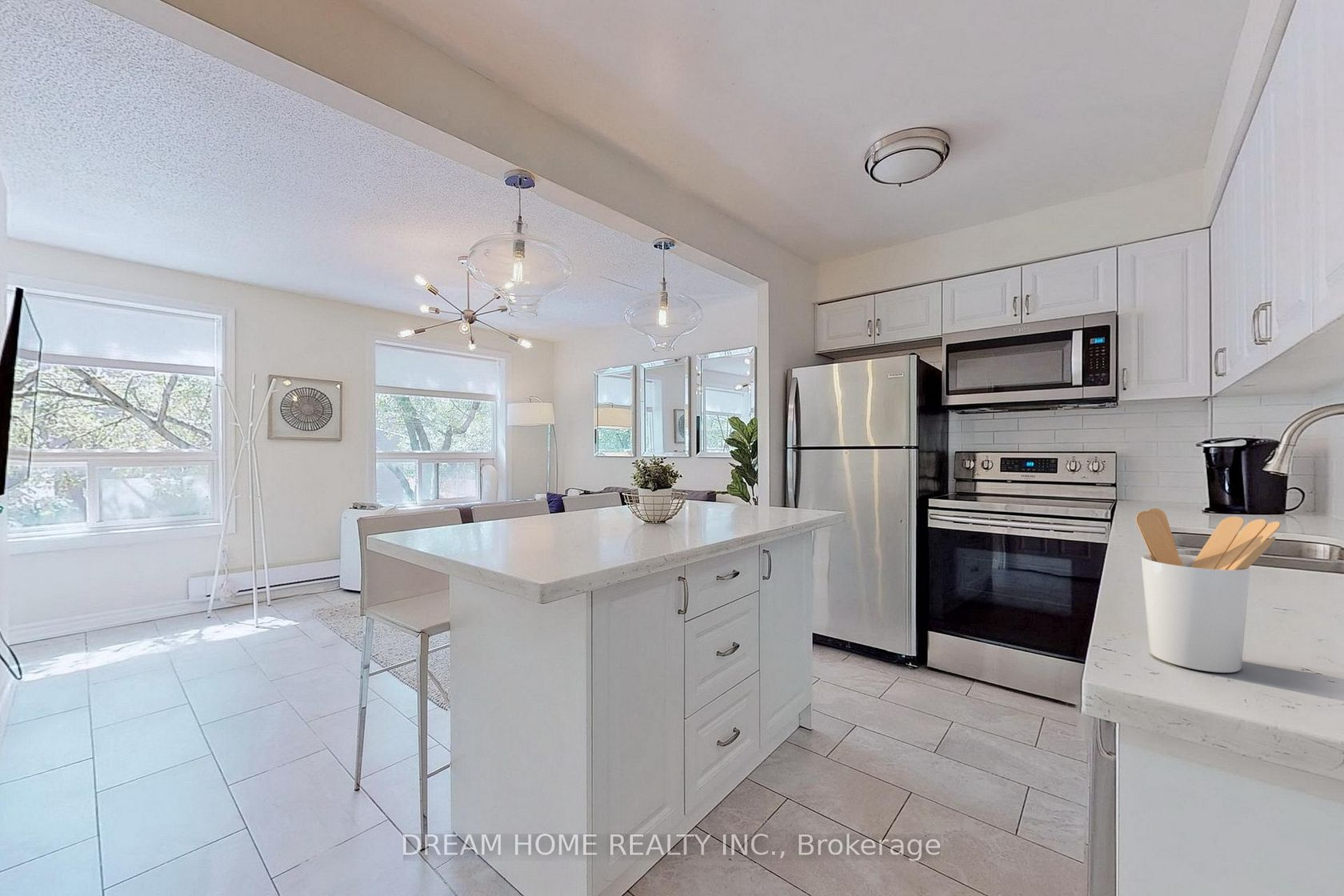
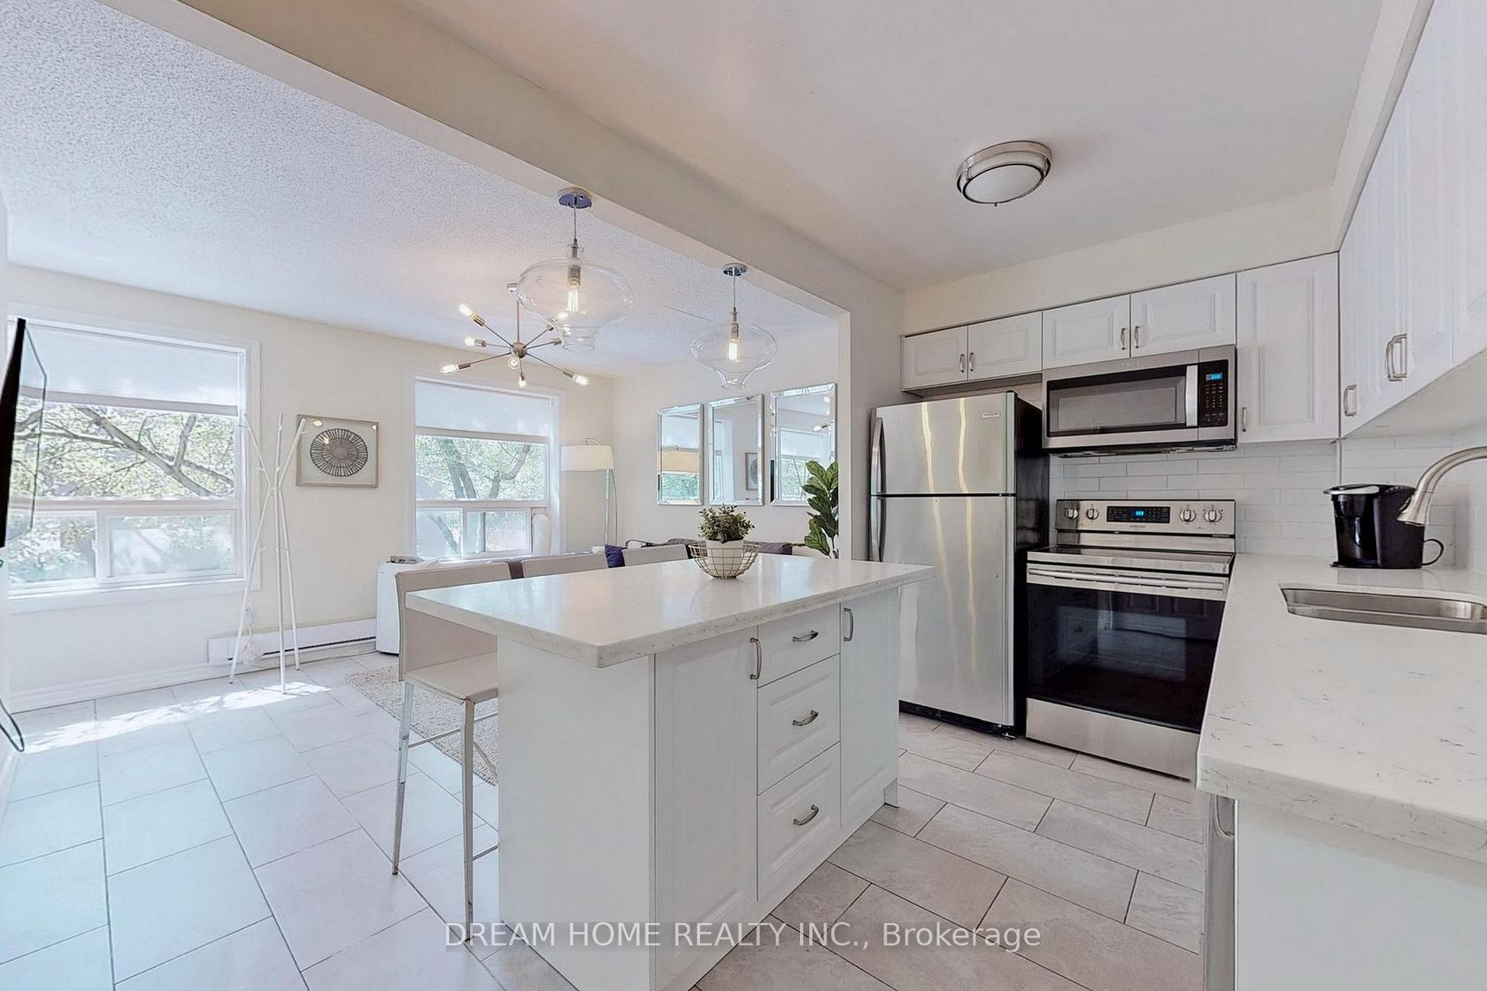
- utensil holder [1135,507,1282,674]
